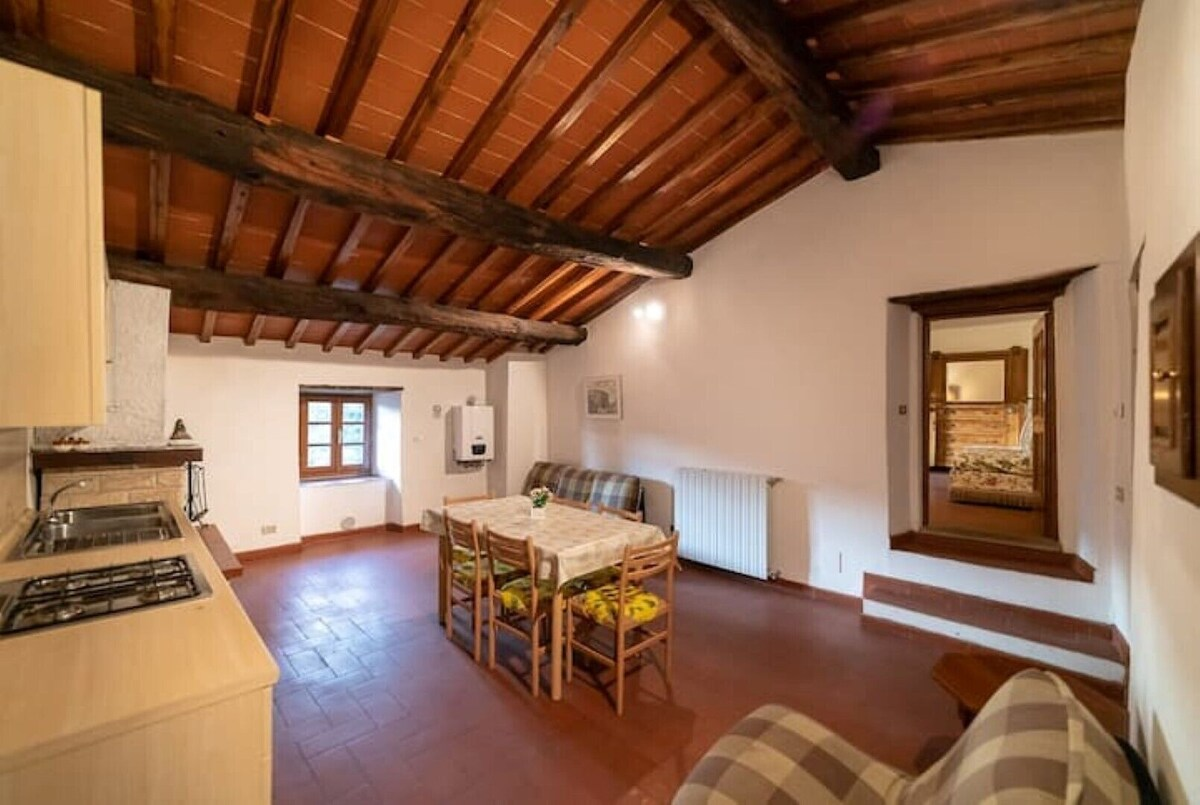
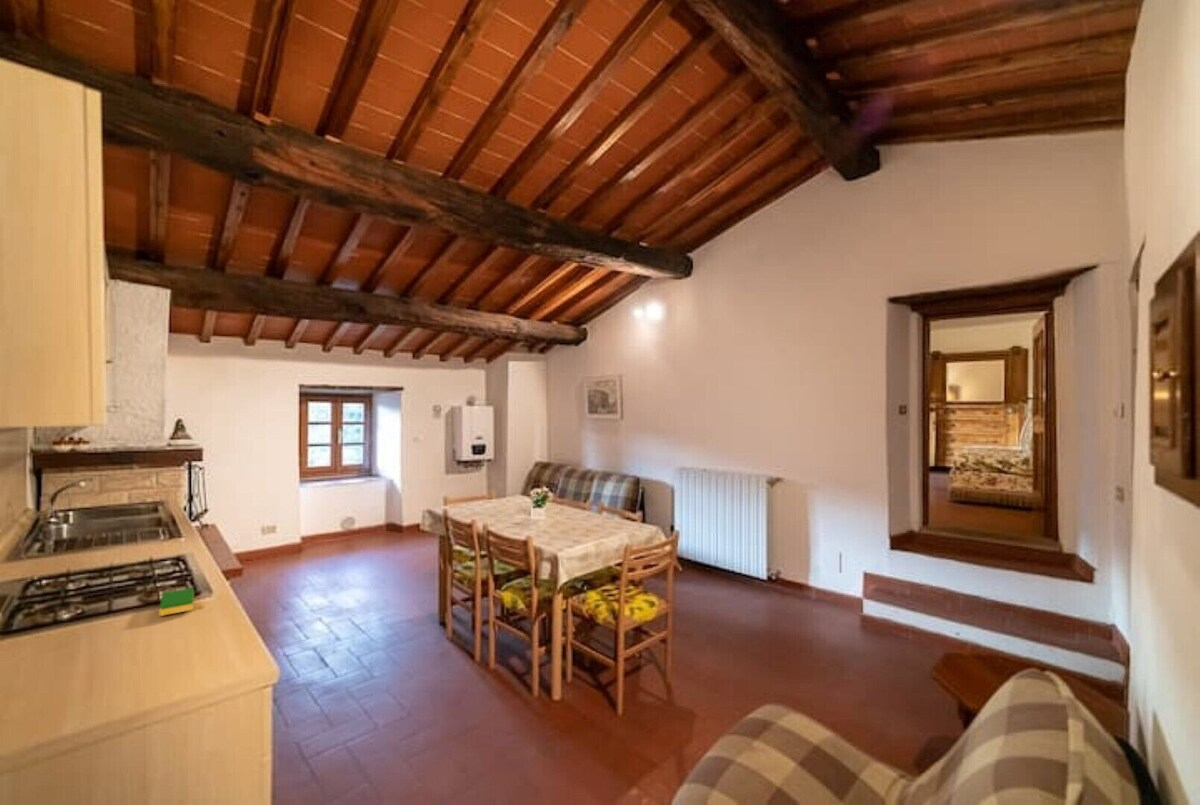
+ dish sponge [159,587,195,617]
